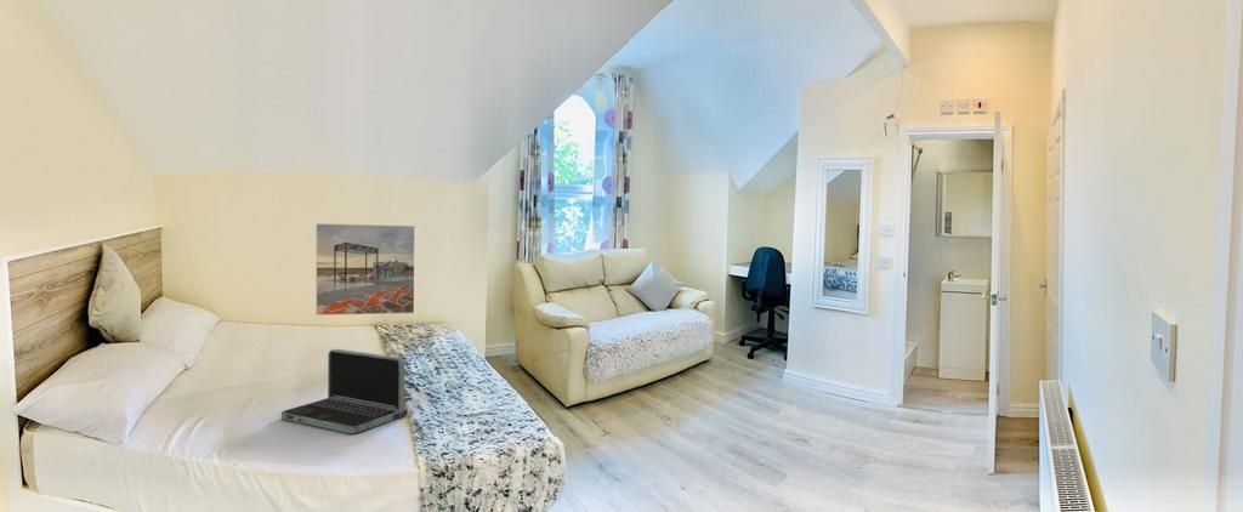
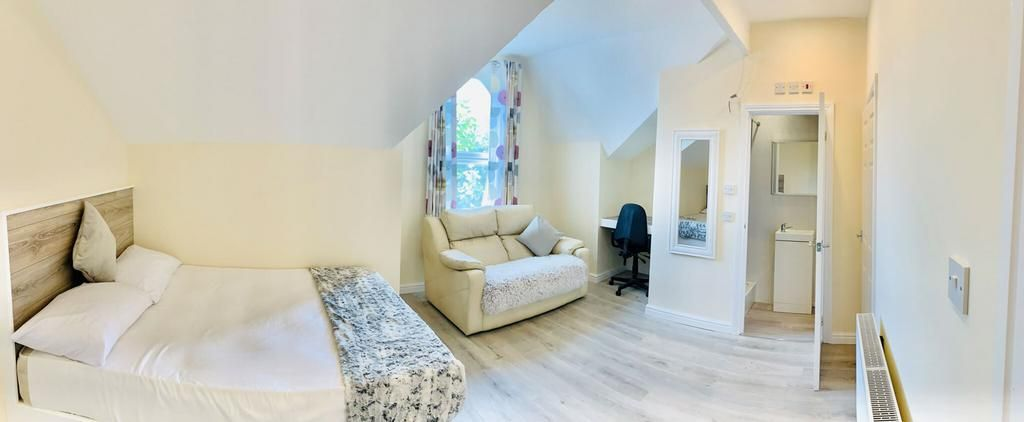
- laptop [280,348,408,436]
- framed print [314,222,416,317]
